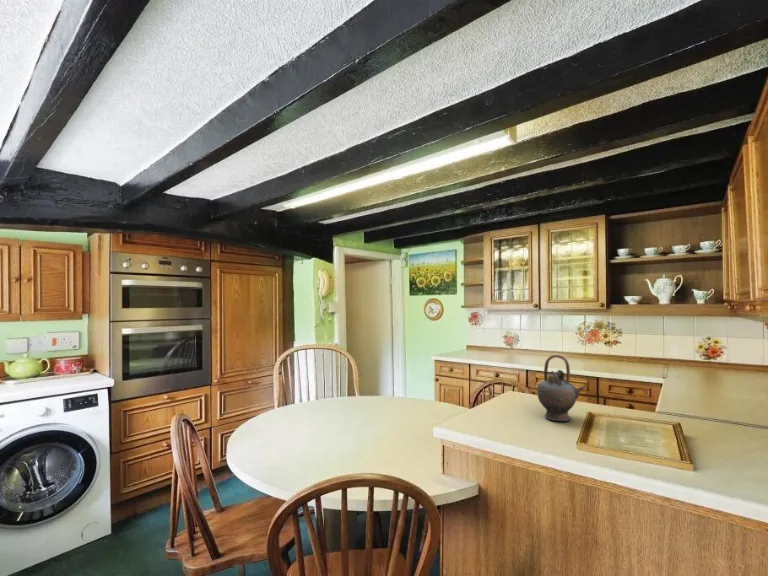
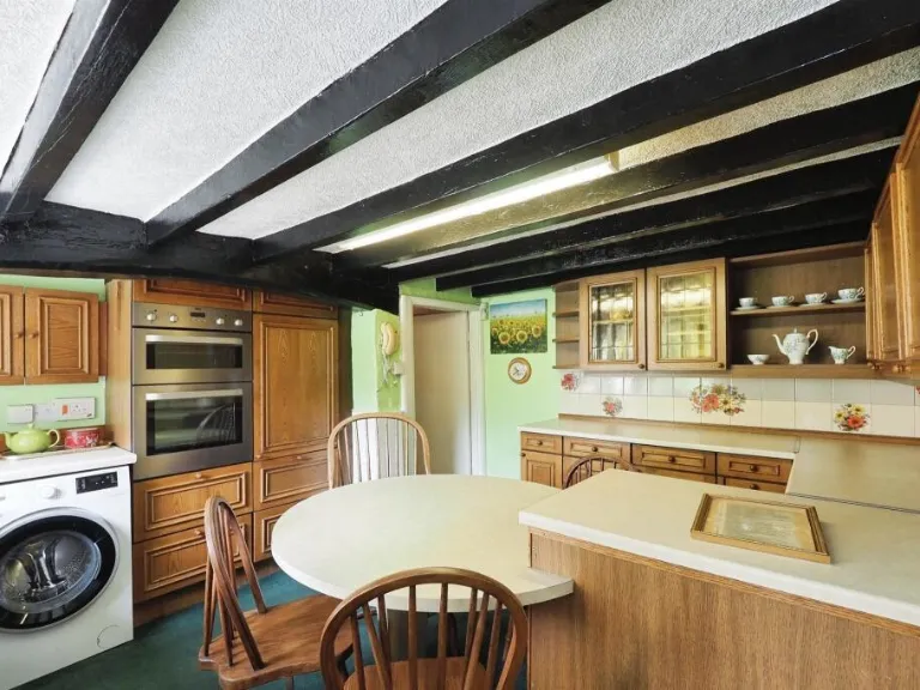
- teapot [536,354,587,422]
